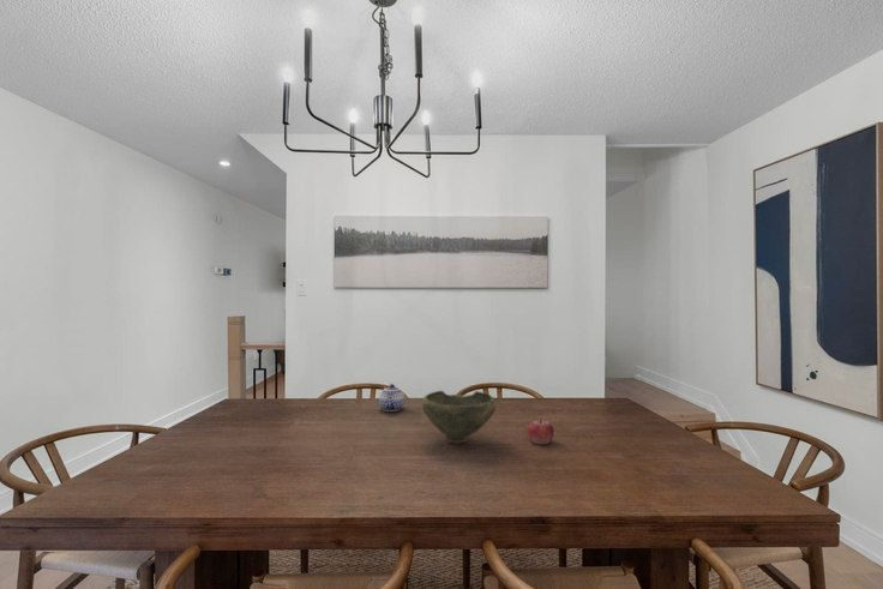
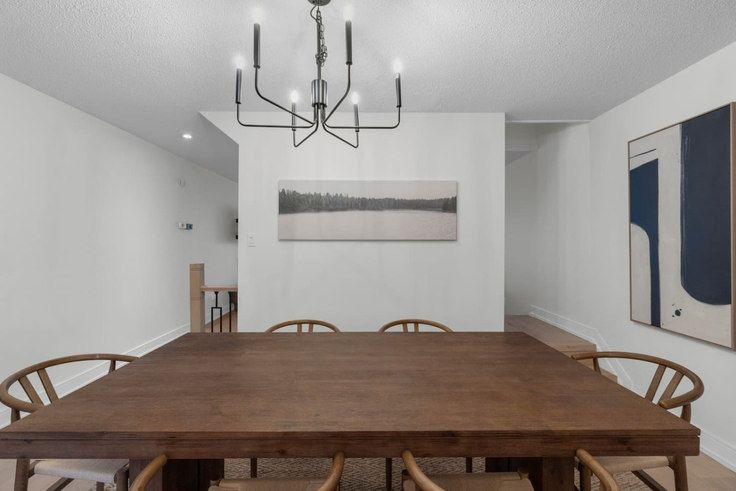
- teapot [378,383,406,413]
- fruit [527,417,555,445]
- bowl [421,390,498,445]
